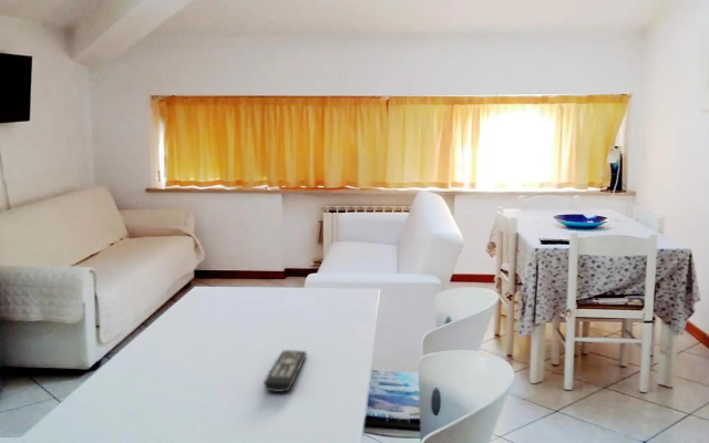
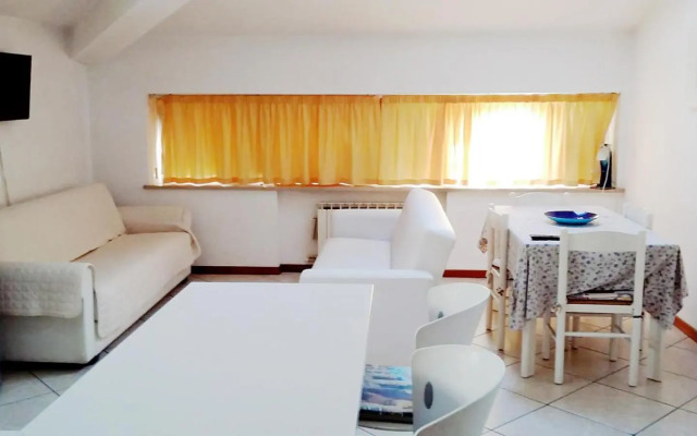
- remote control [263,349,307,393]
